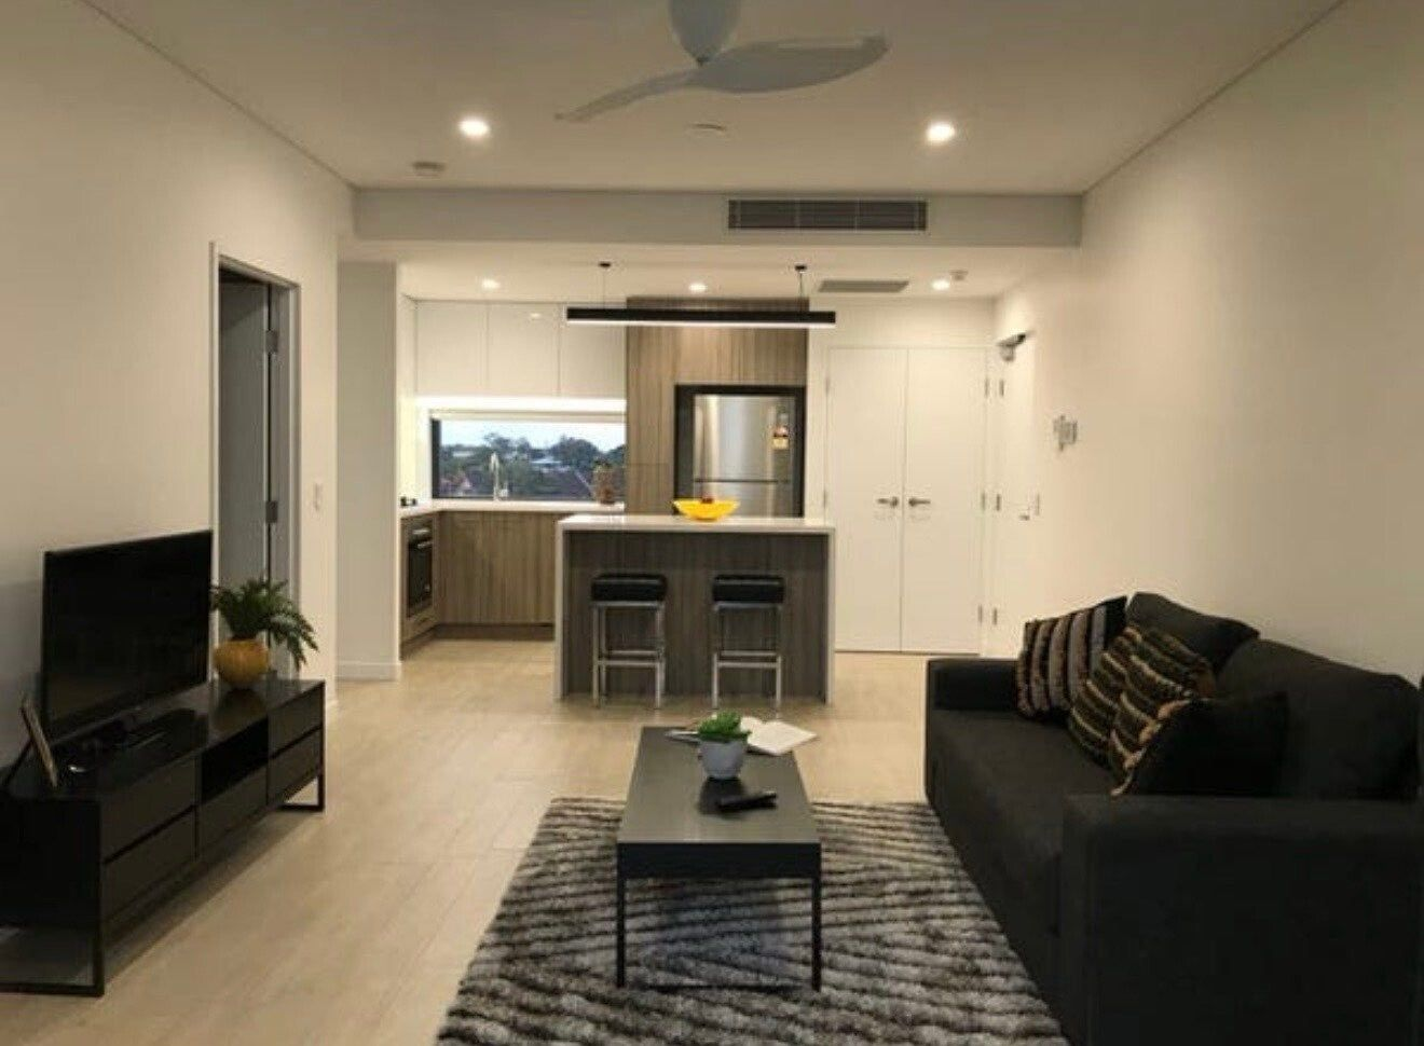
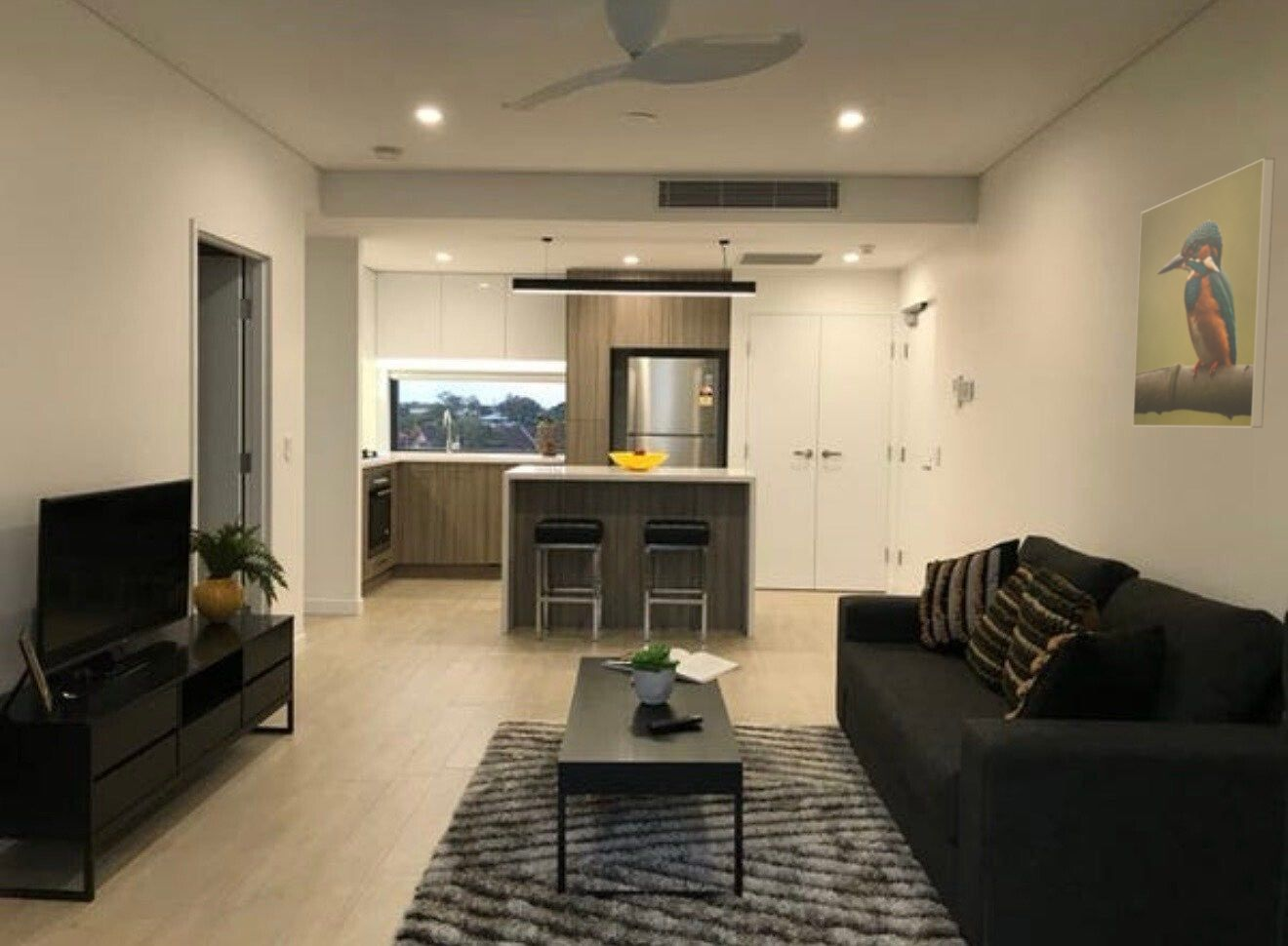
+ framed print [1132,157,1276,429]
